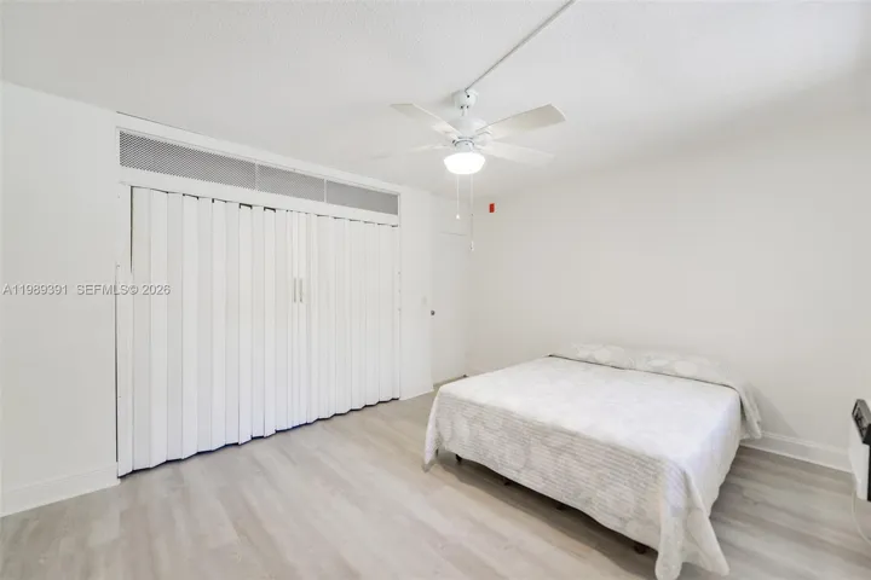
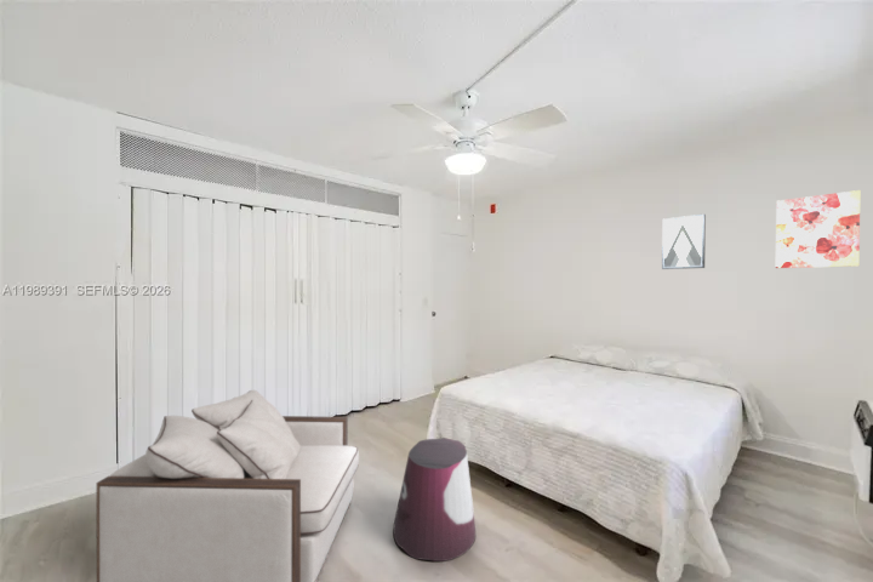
+ stool [392,436,477,563]
+ wall art [661,213,707,270]
+ wall art [775,189,861,269]
+ armchair [96,389,360,582]
